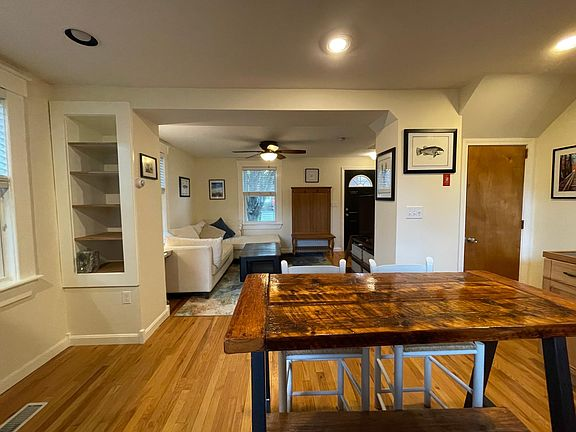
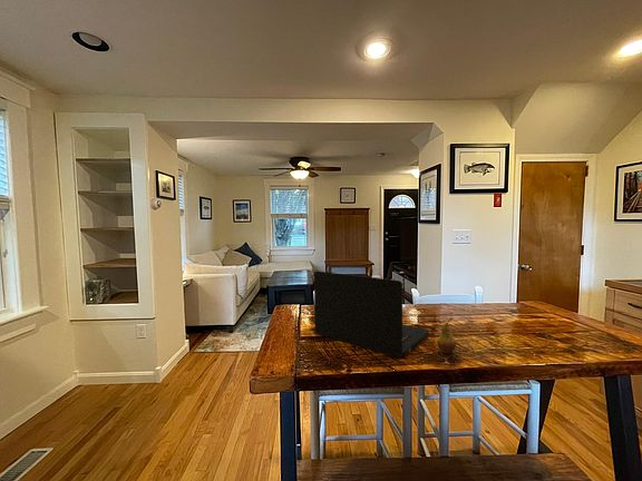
+ laptop [313,271,430,359]
+ fruit [436,316,457,354]
